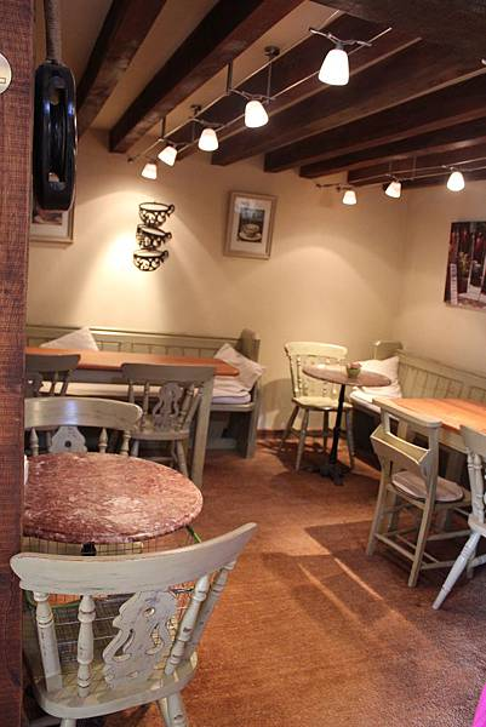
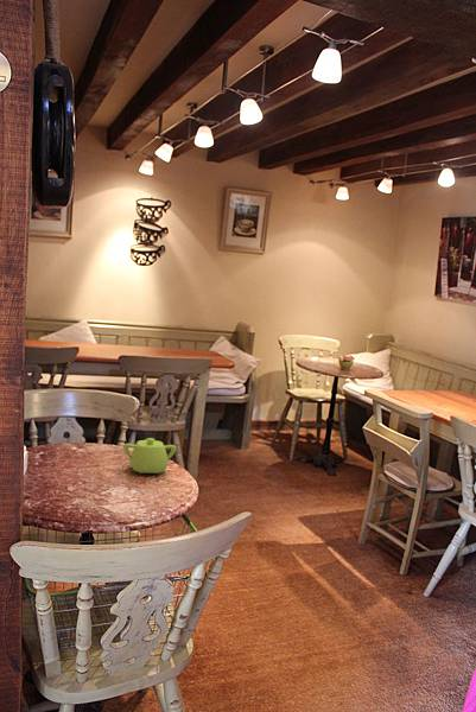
+ teapot [122,437,177,475]
